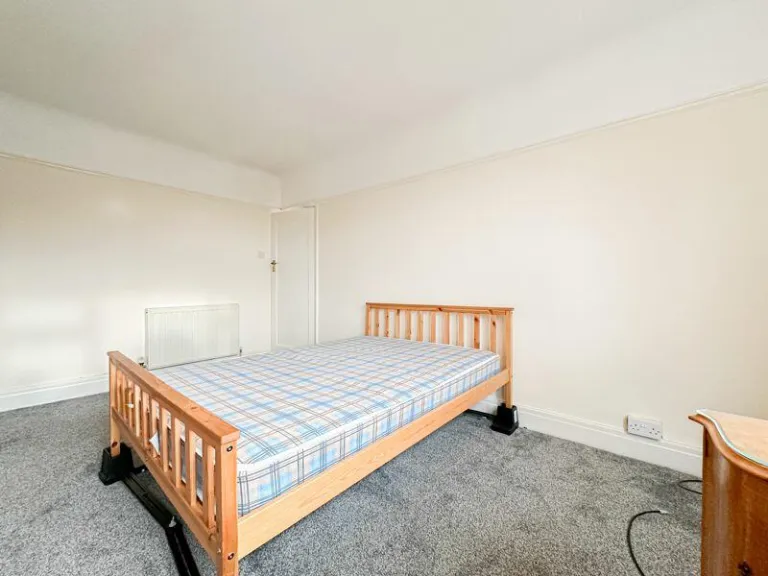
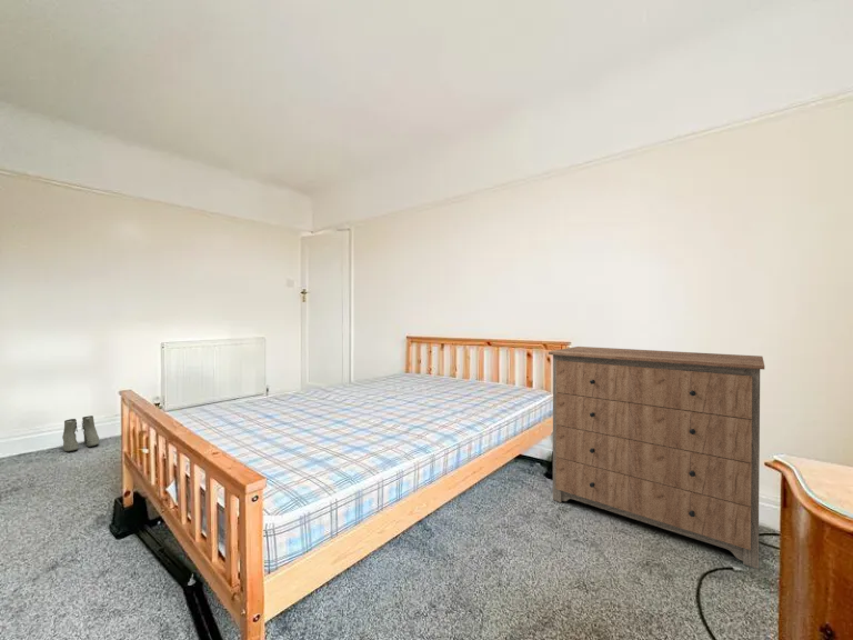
+ boots [61,414,100,452]
+ dresser [548,346,765,570]
